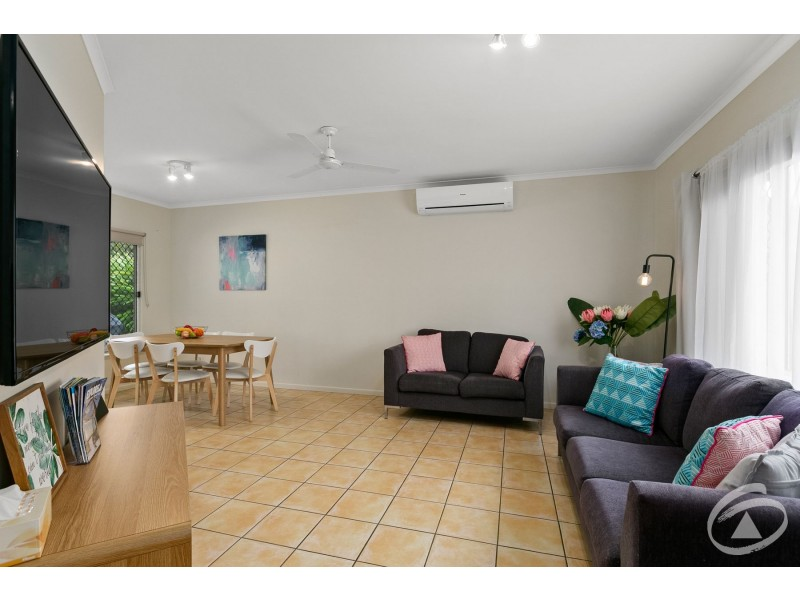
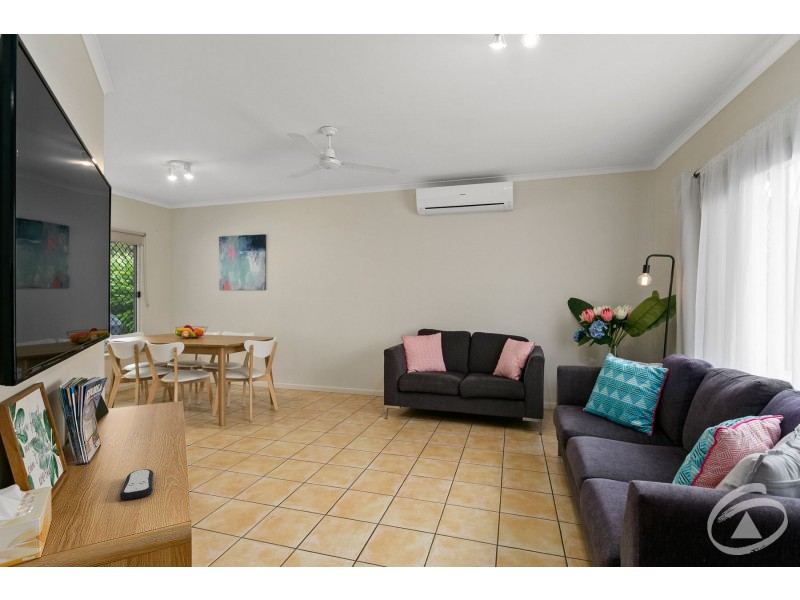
+ remote control [119,468,154,501]
